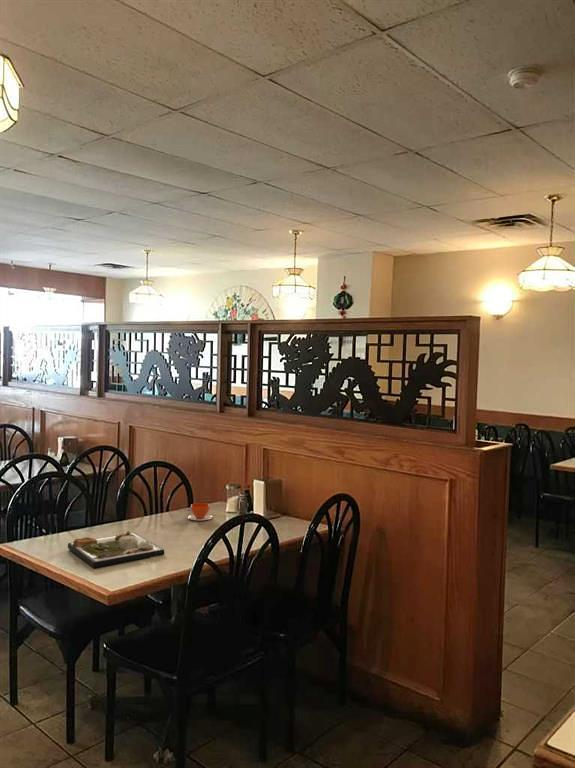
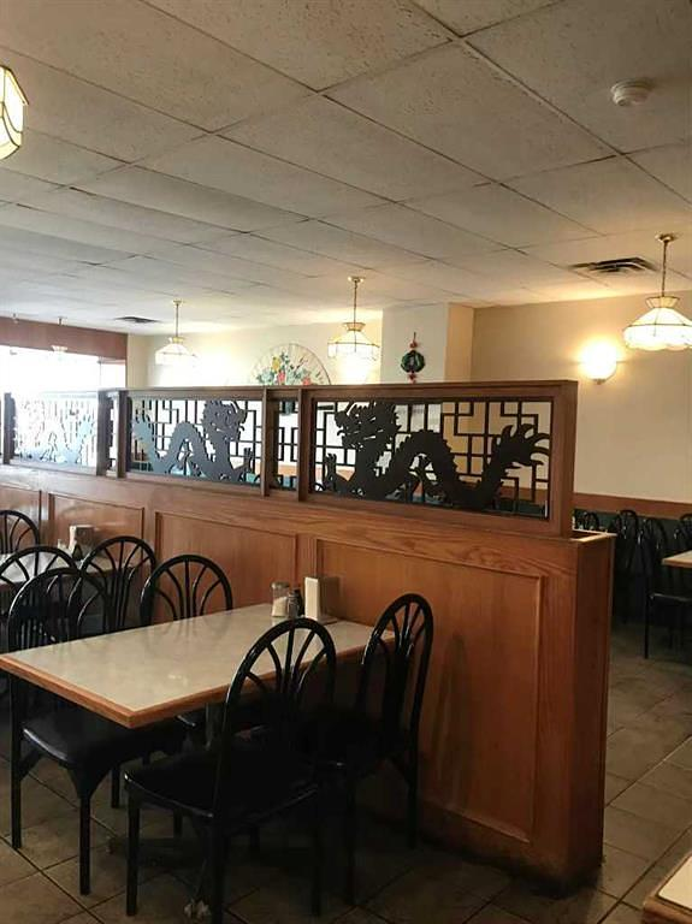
- teacup [187,502,213,522]
- dinner plate [67,530,165,569]
